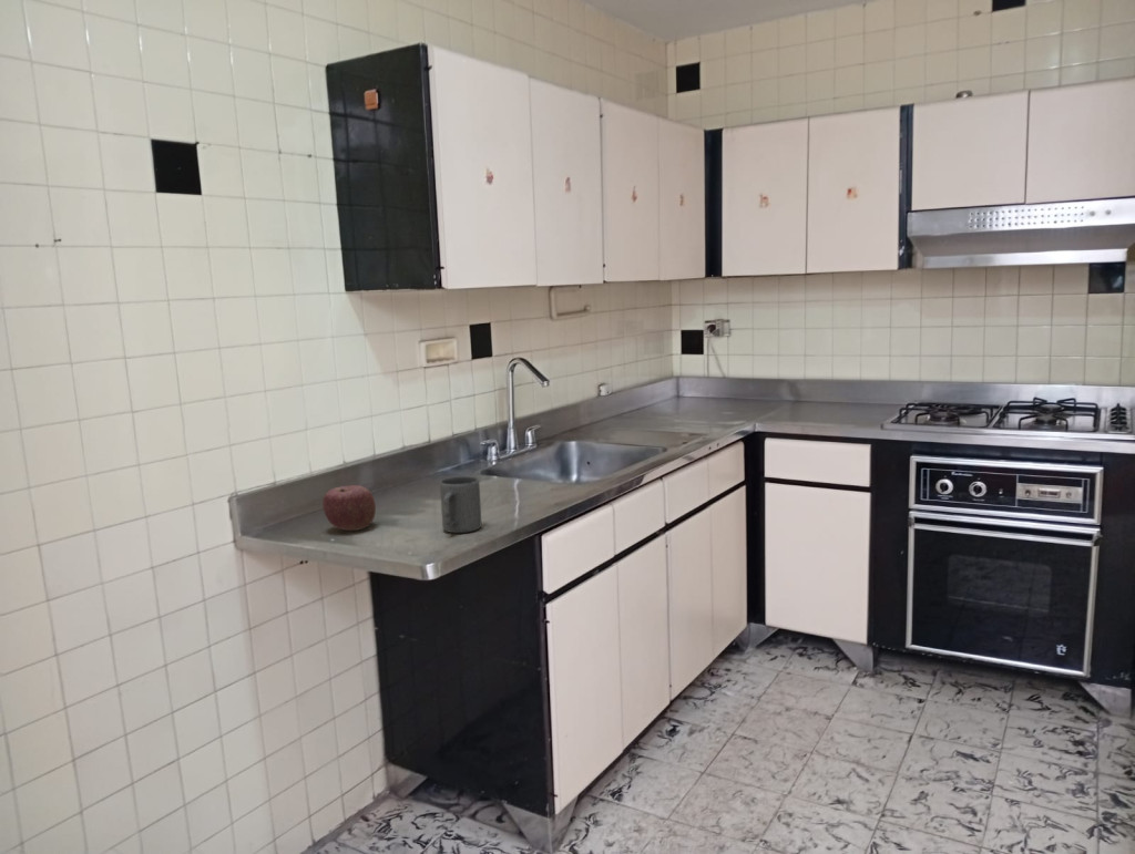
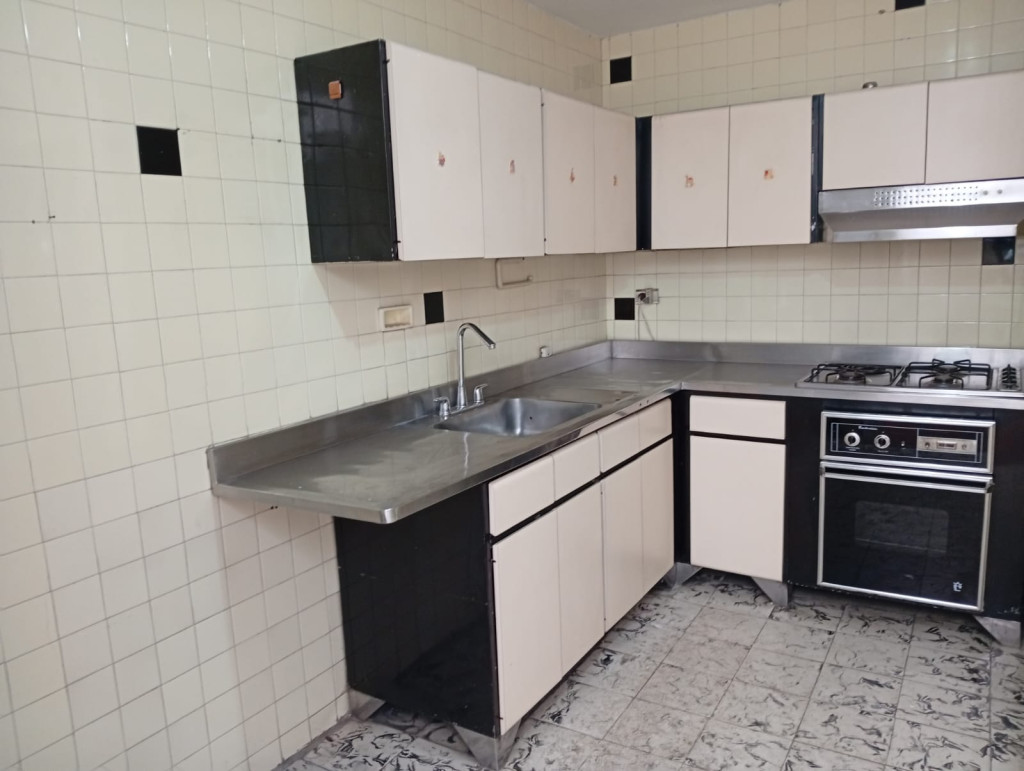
- mug [439,475,482,534]
- apple [321,484,377,532]
